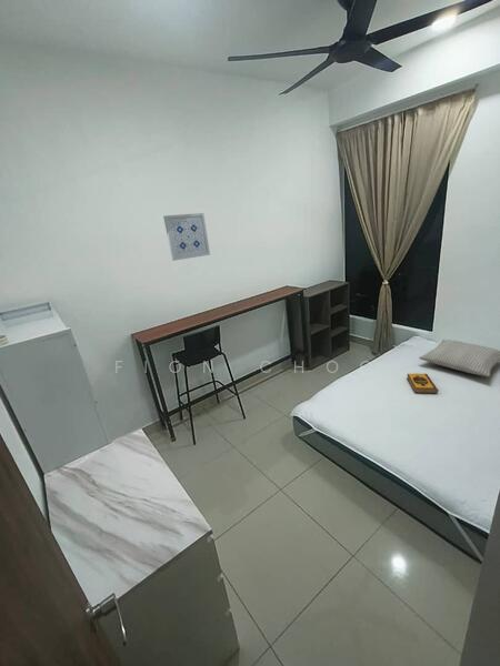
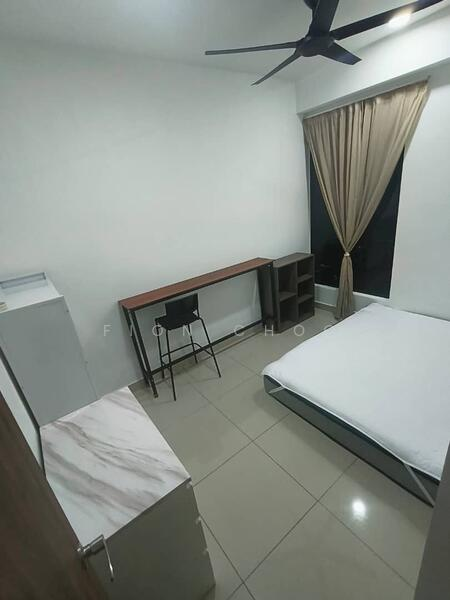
- pillow [418,339,500,377]
- hardback book [406,373,440,394]
- wall art [162,212,211,262]
